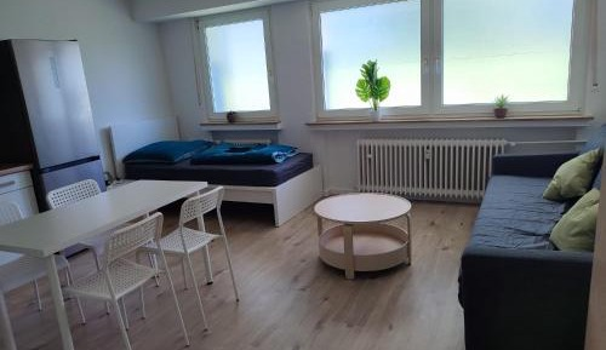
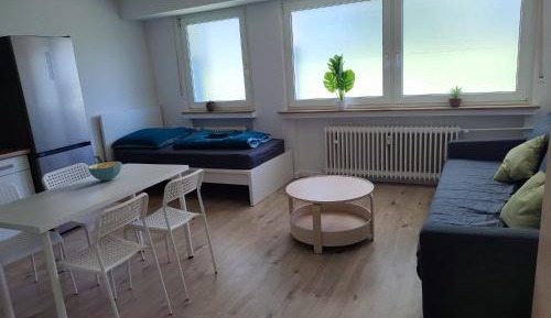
+ cereal bowl [87,161,122,183]
